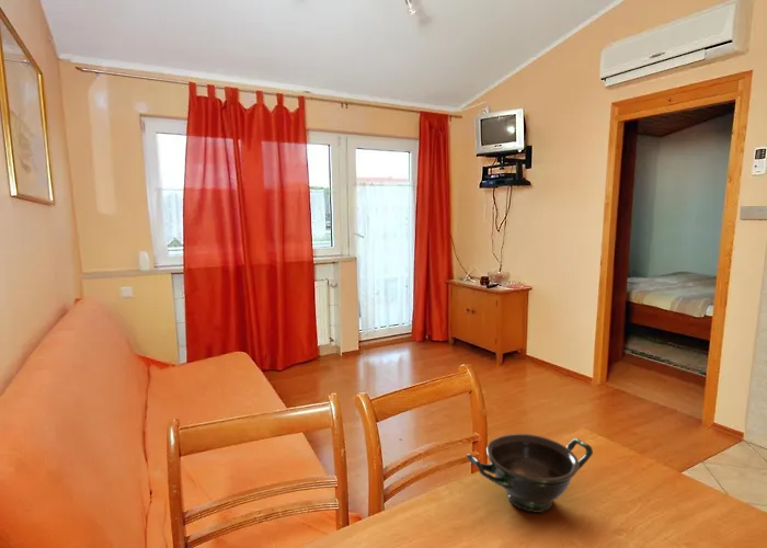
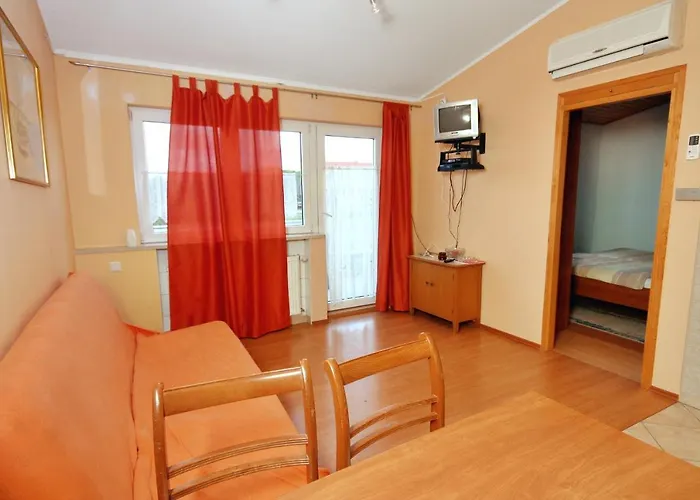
- bowl [466,433,594,514]
